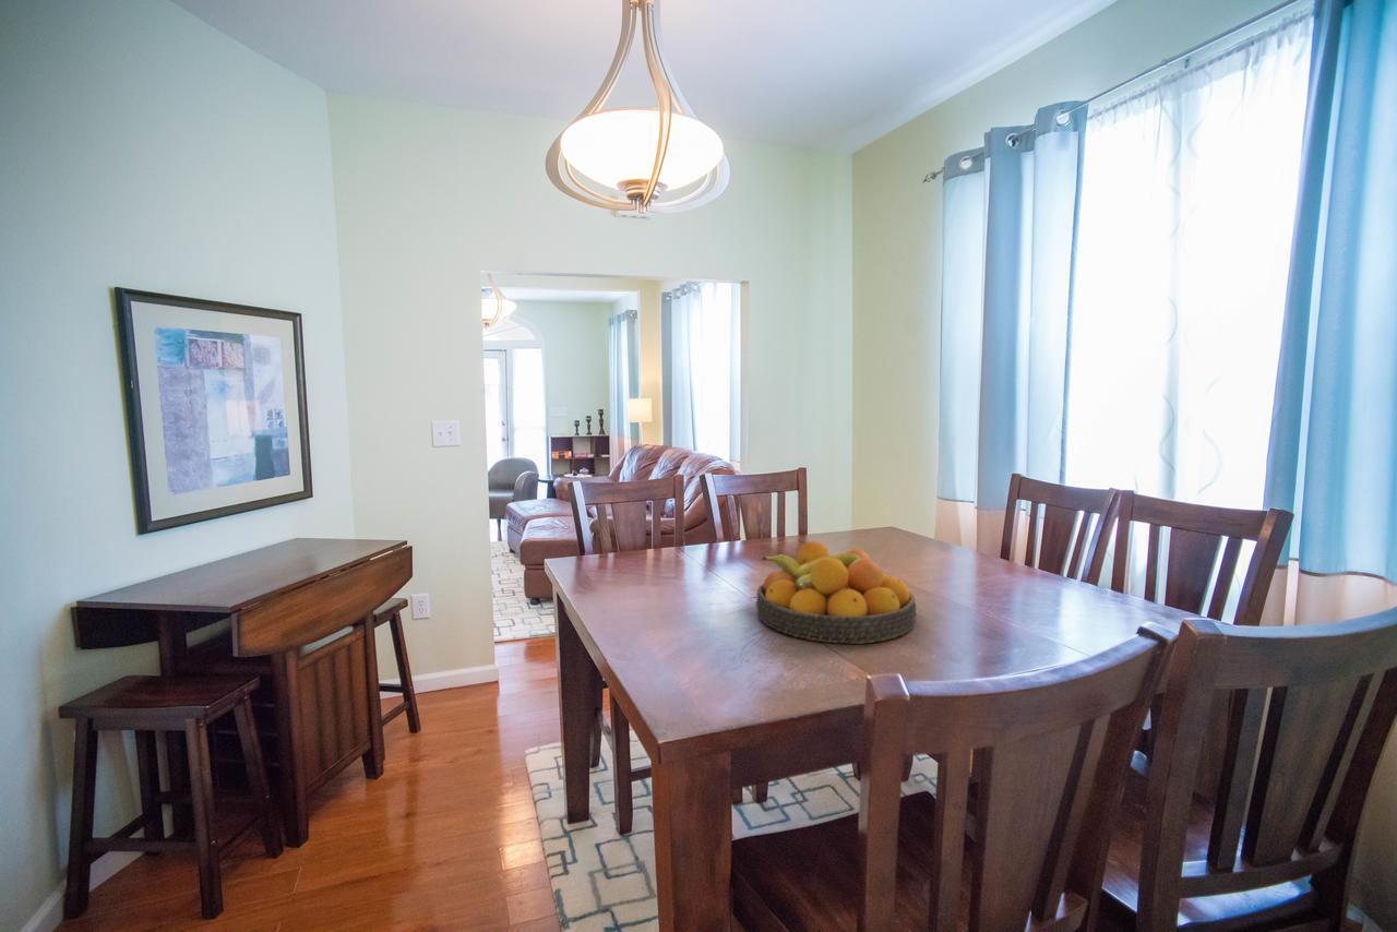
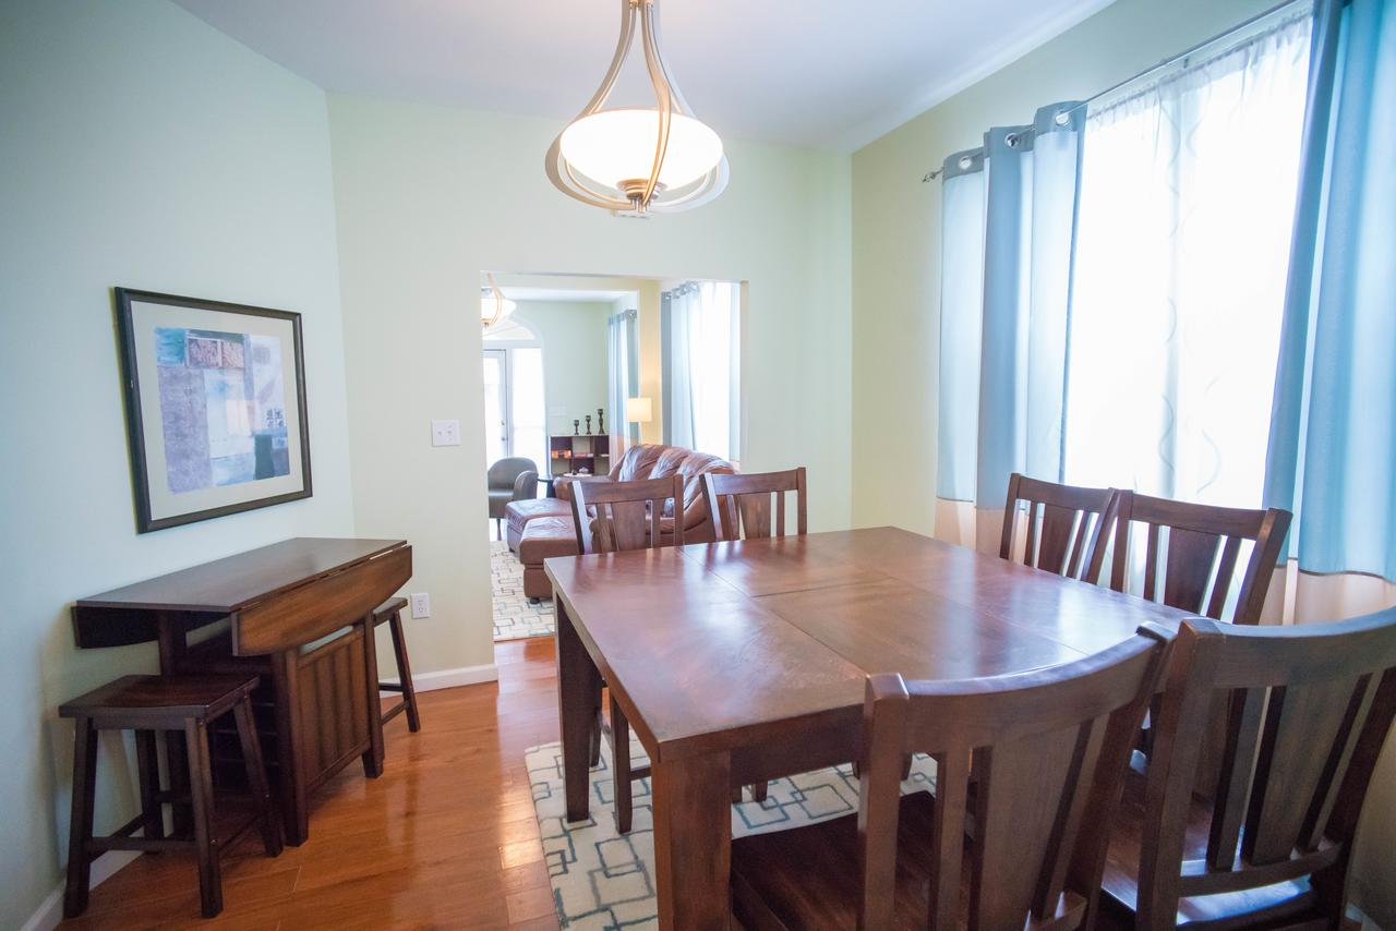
- fruit bowl [755,540,918,645]
